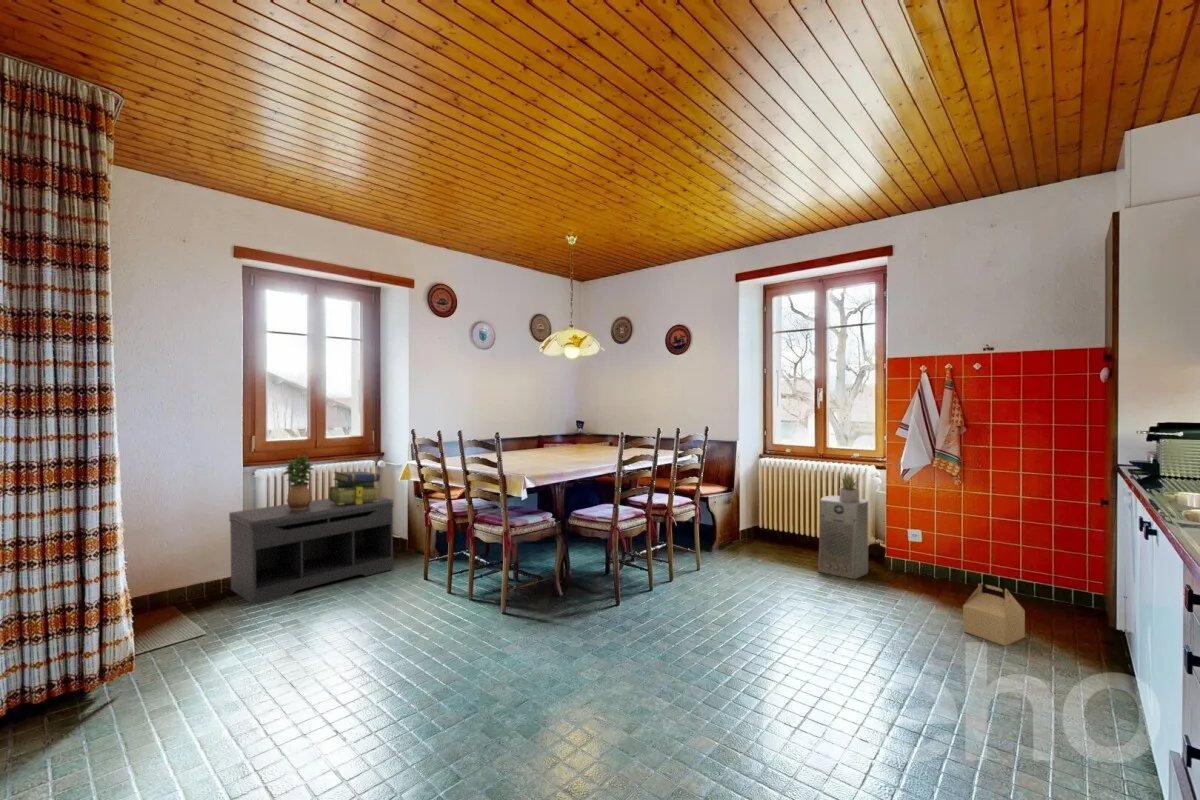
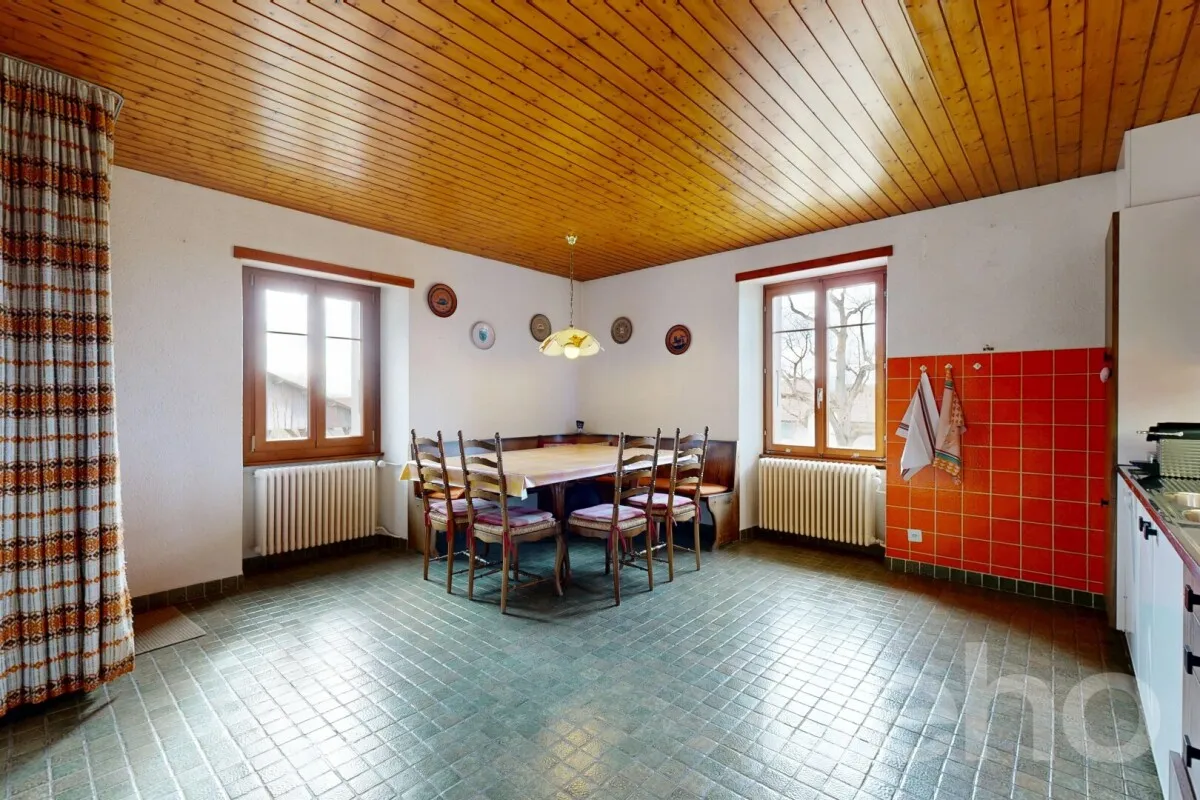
- stack of books [328,470,381,505]
- fan [817,495,869,580]
- potted plant [282,454,315,510]
- succulent plant [839,472,860,503]
- cardboard box [962,581,1026,647]
- bench [228,495,395,606]
